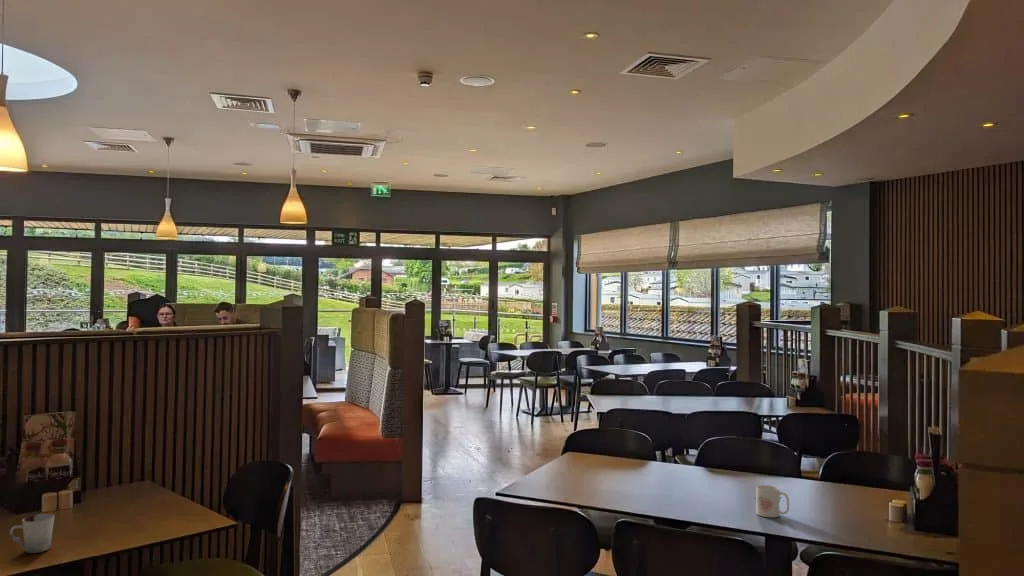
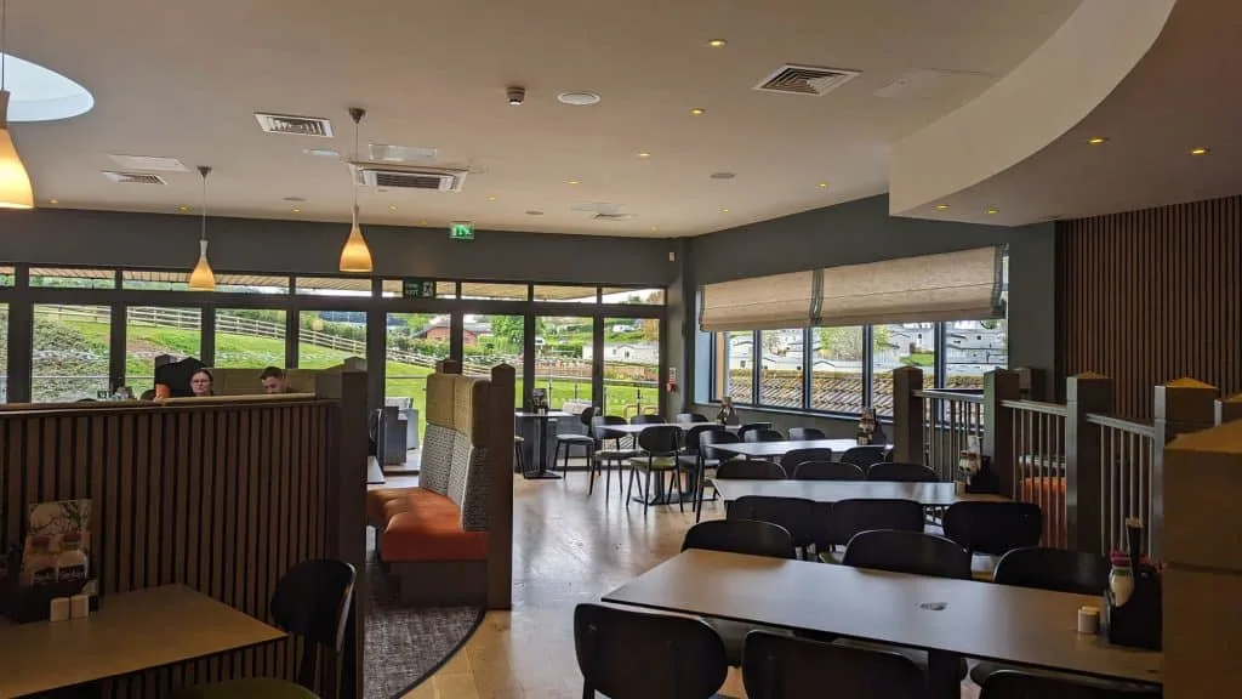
- cup [9,513,55,554]
- mug [755,484,790,518]
